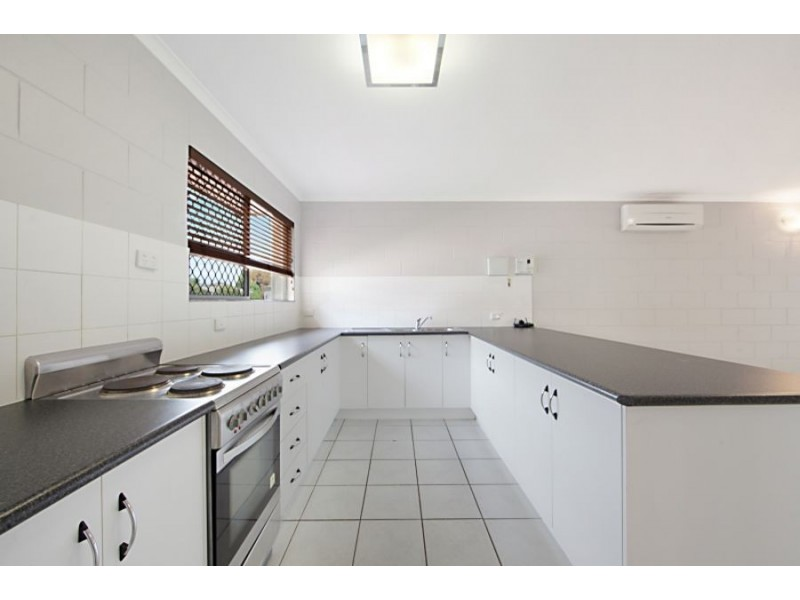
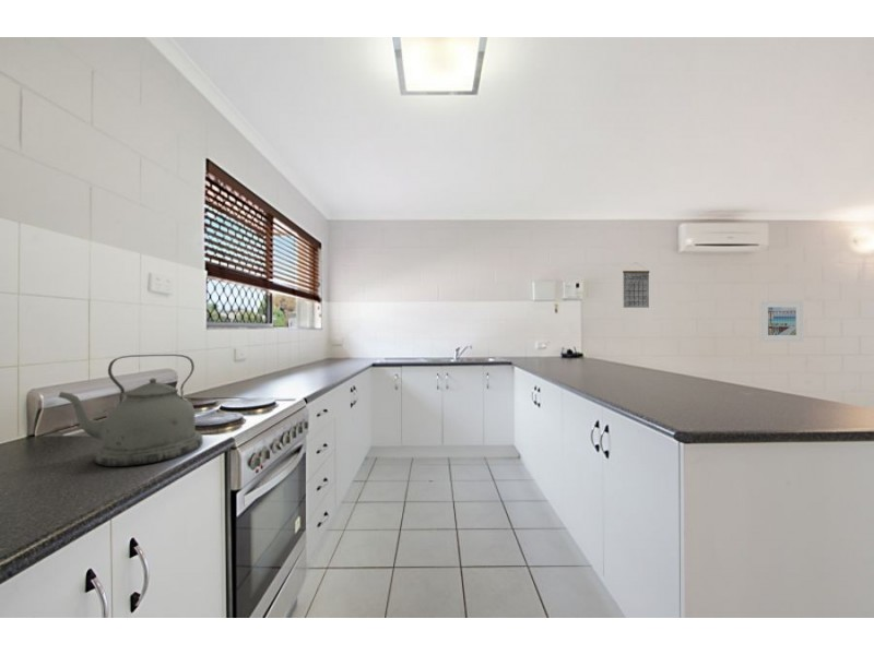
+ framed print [759,299,804,343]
+ kettle [57,354,204,467]
+ calendar [622,262,650,309]
